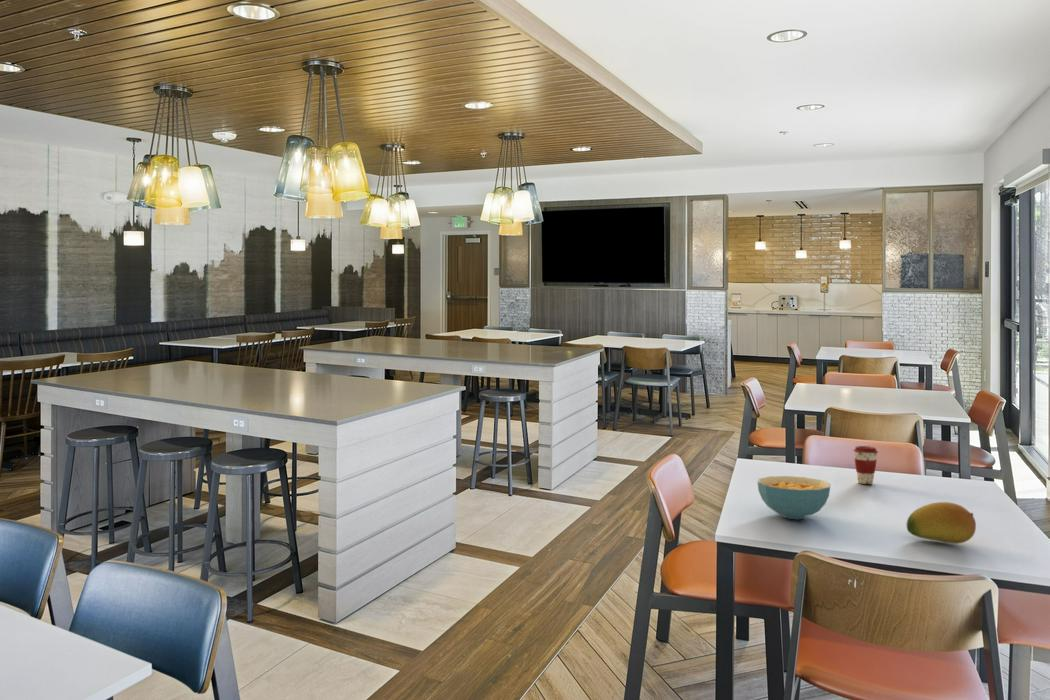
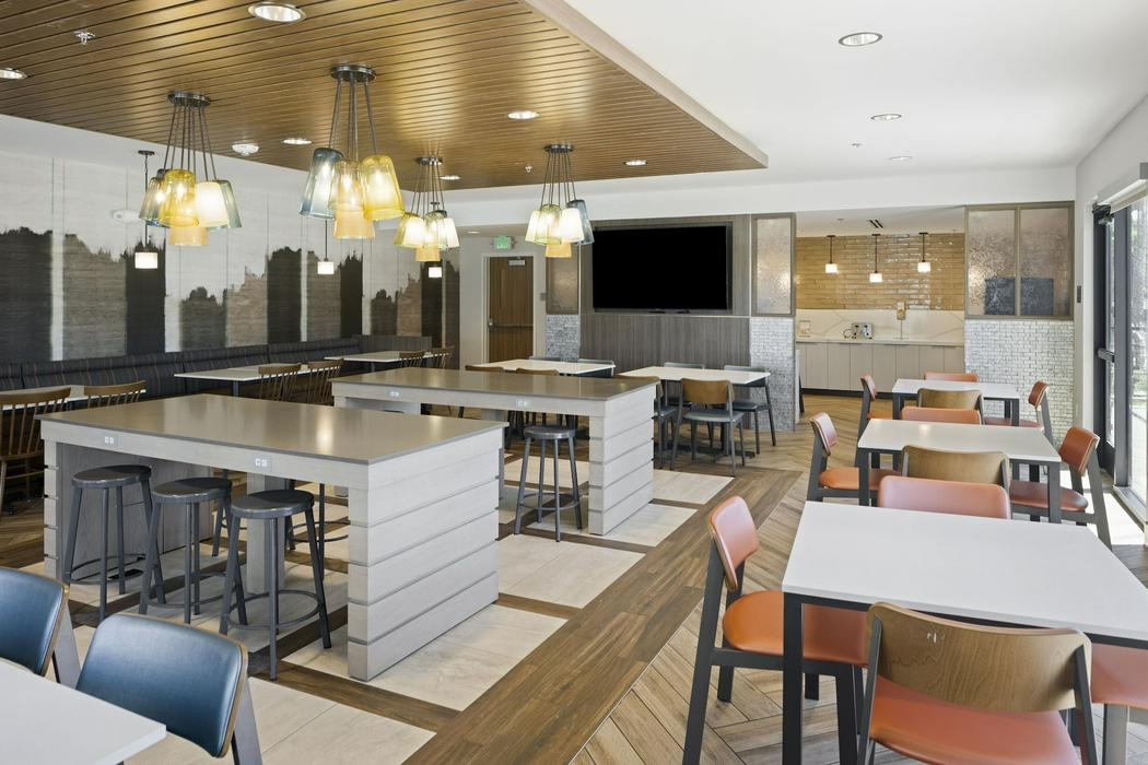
- cereal bowl [756,475,831,520]
- coffee cup [852,445,879,485]
- fruit [906,501,977,545]
